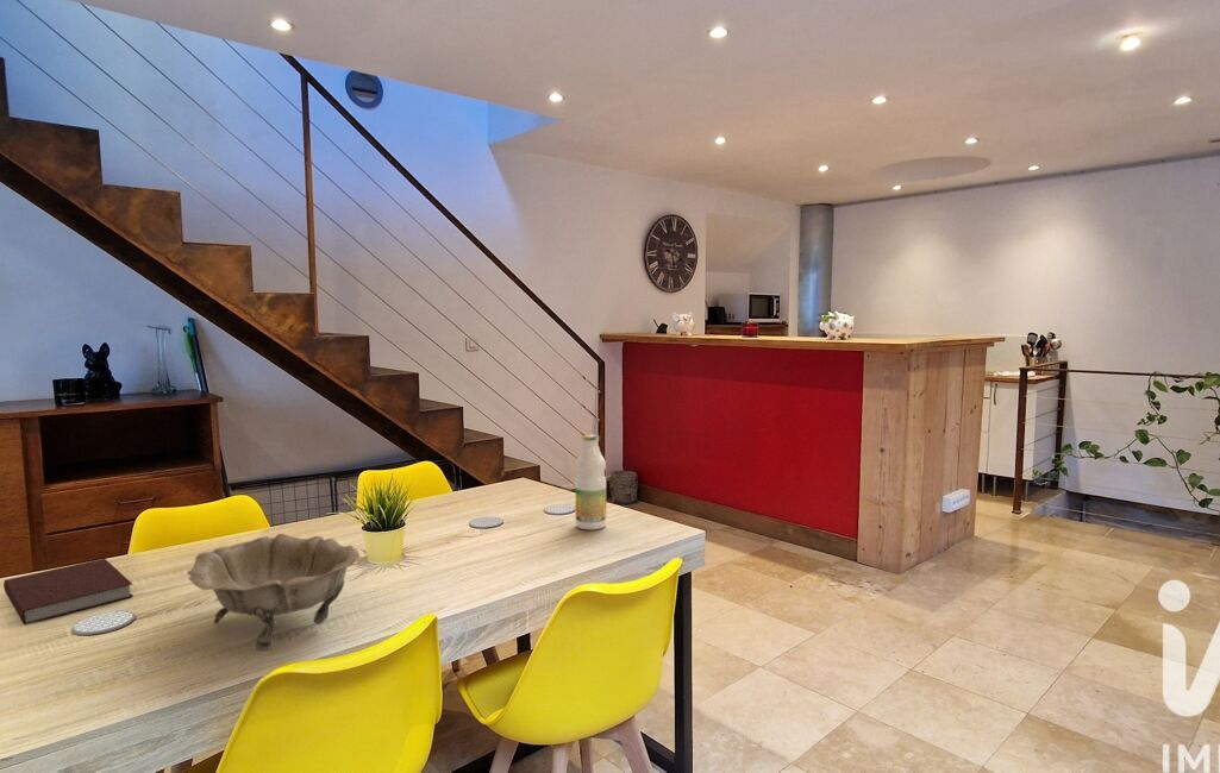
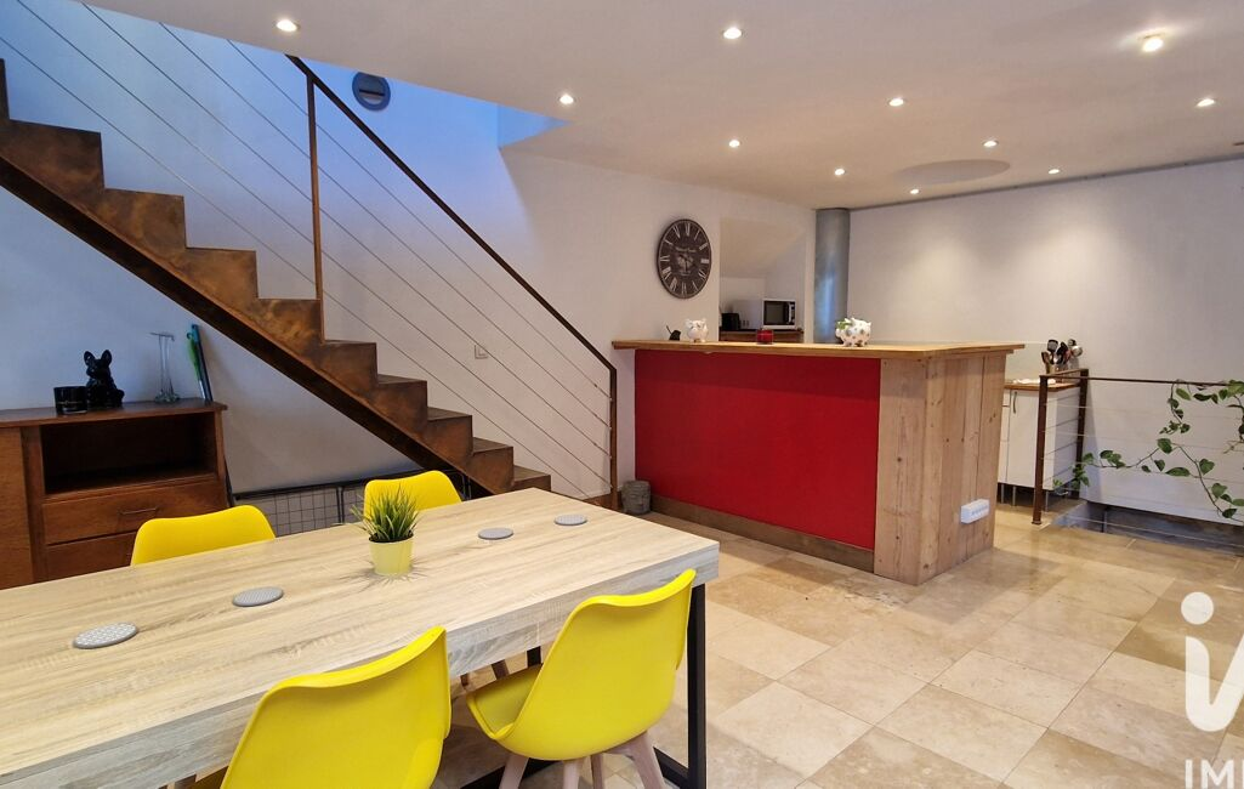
- decorative bowl [186,533,361,652]
- bottle [574,433,607,530]
- notebook [2,558,134,626]
